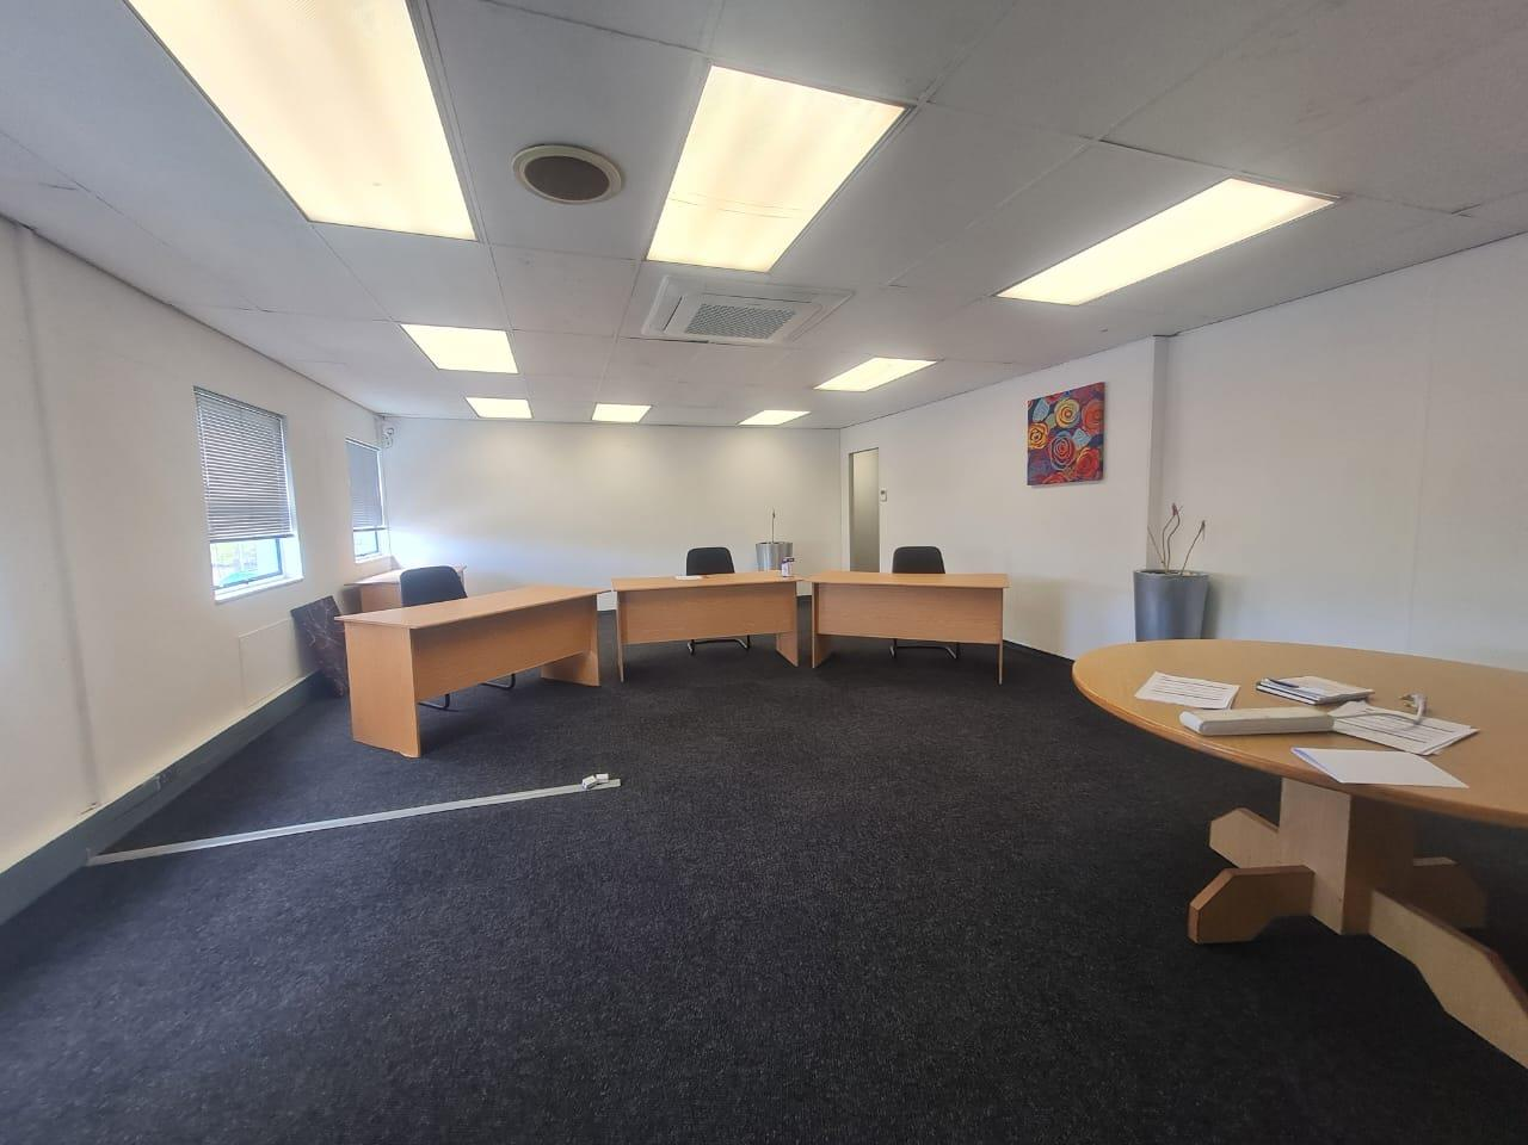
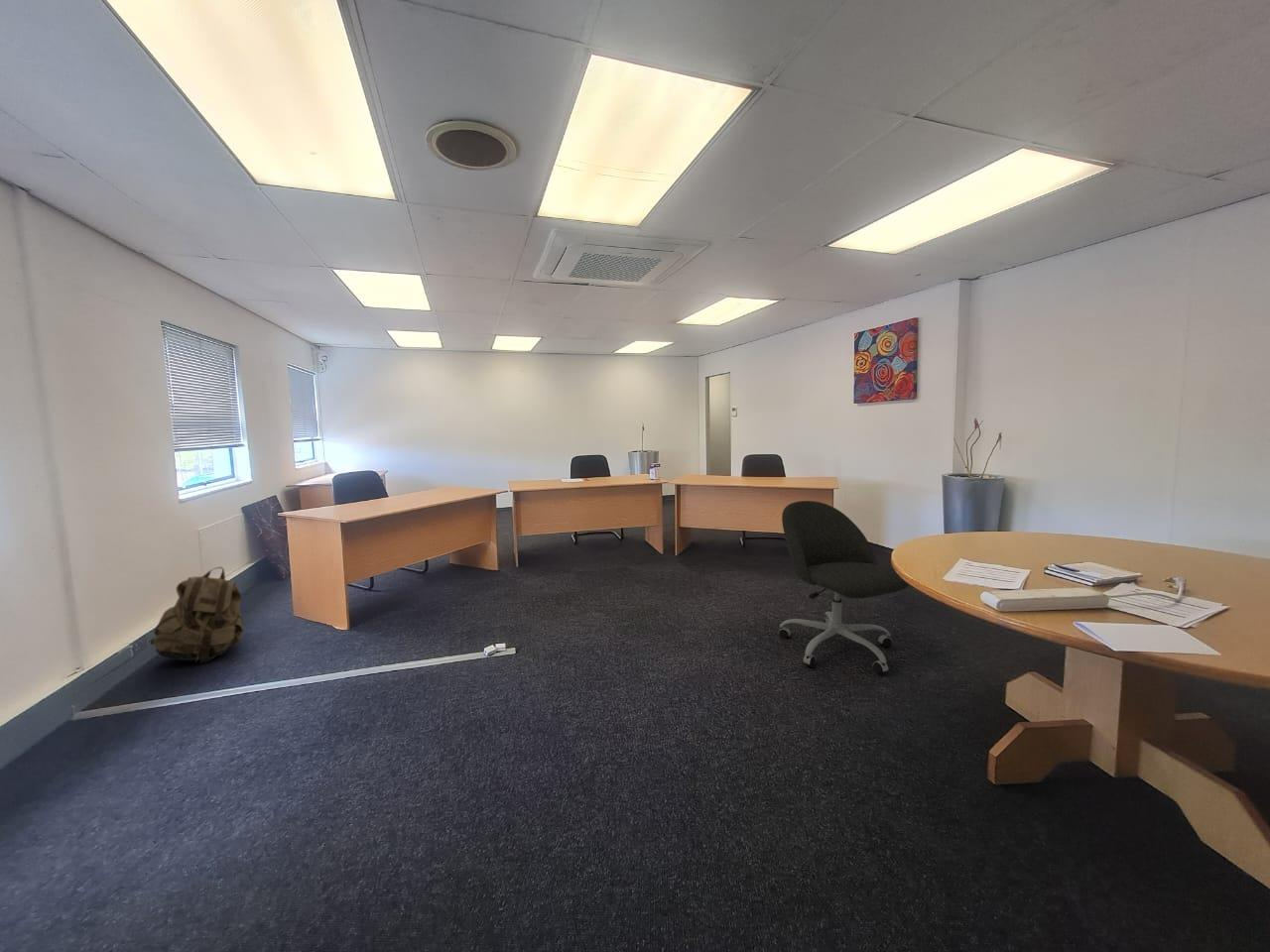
+ office chair [778,500,910,674]
+ backpack [149,566,244,663]
